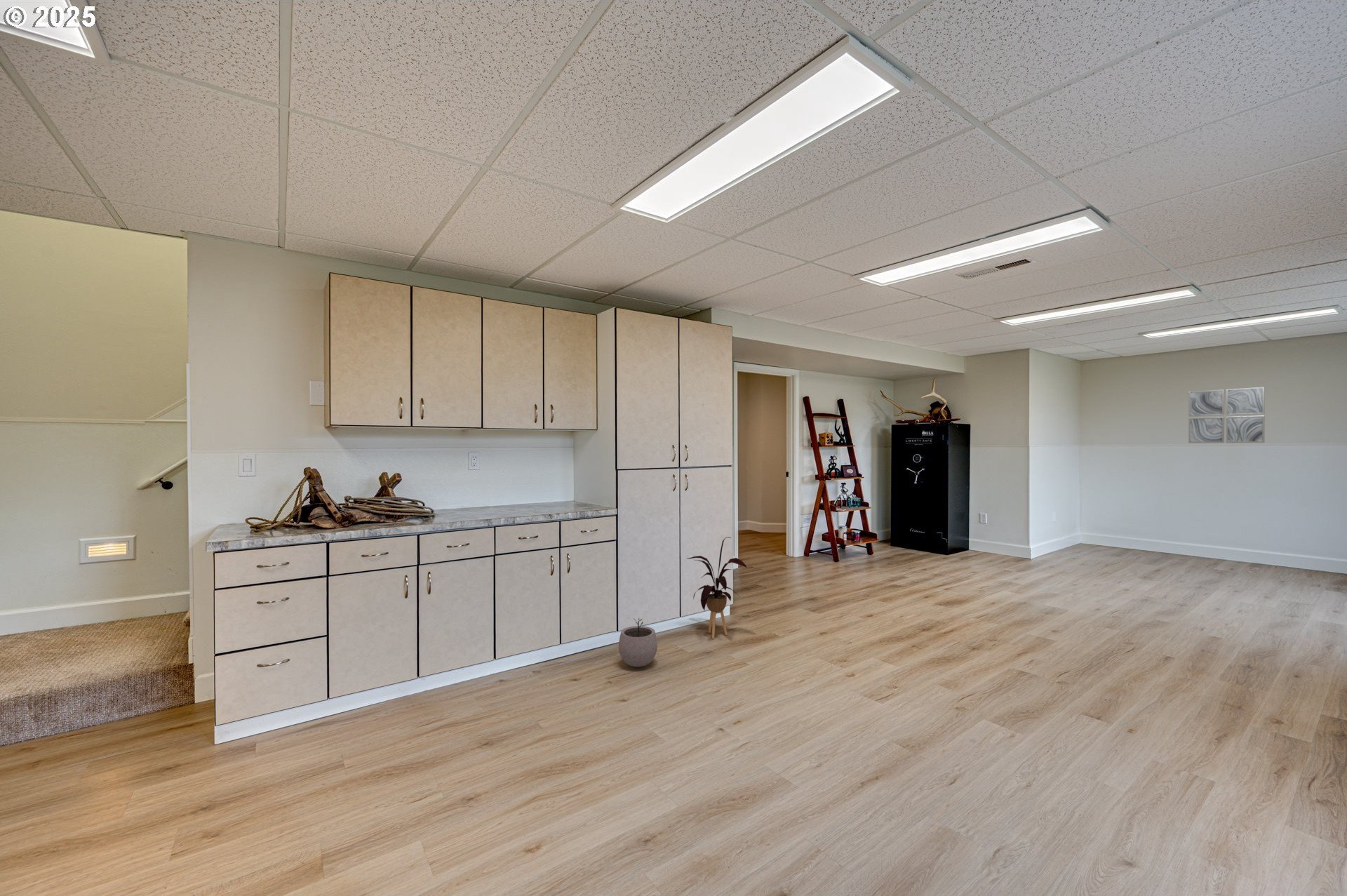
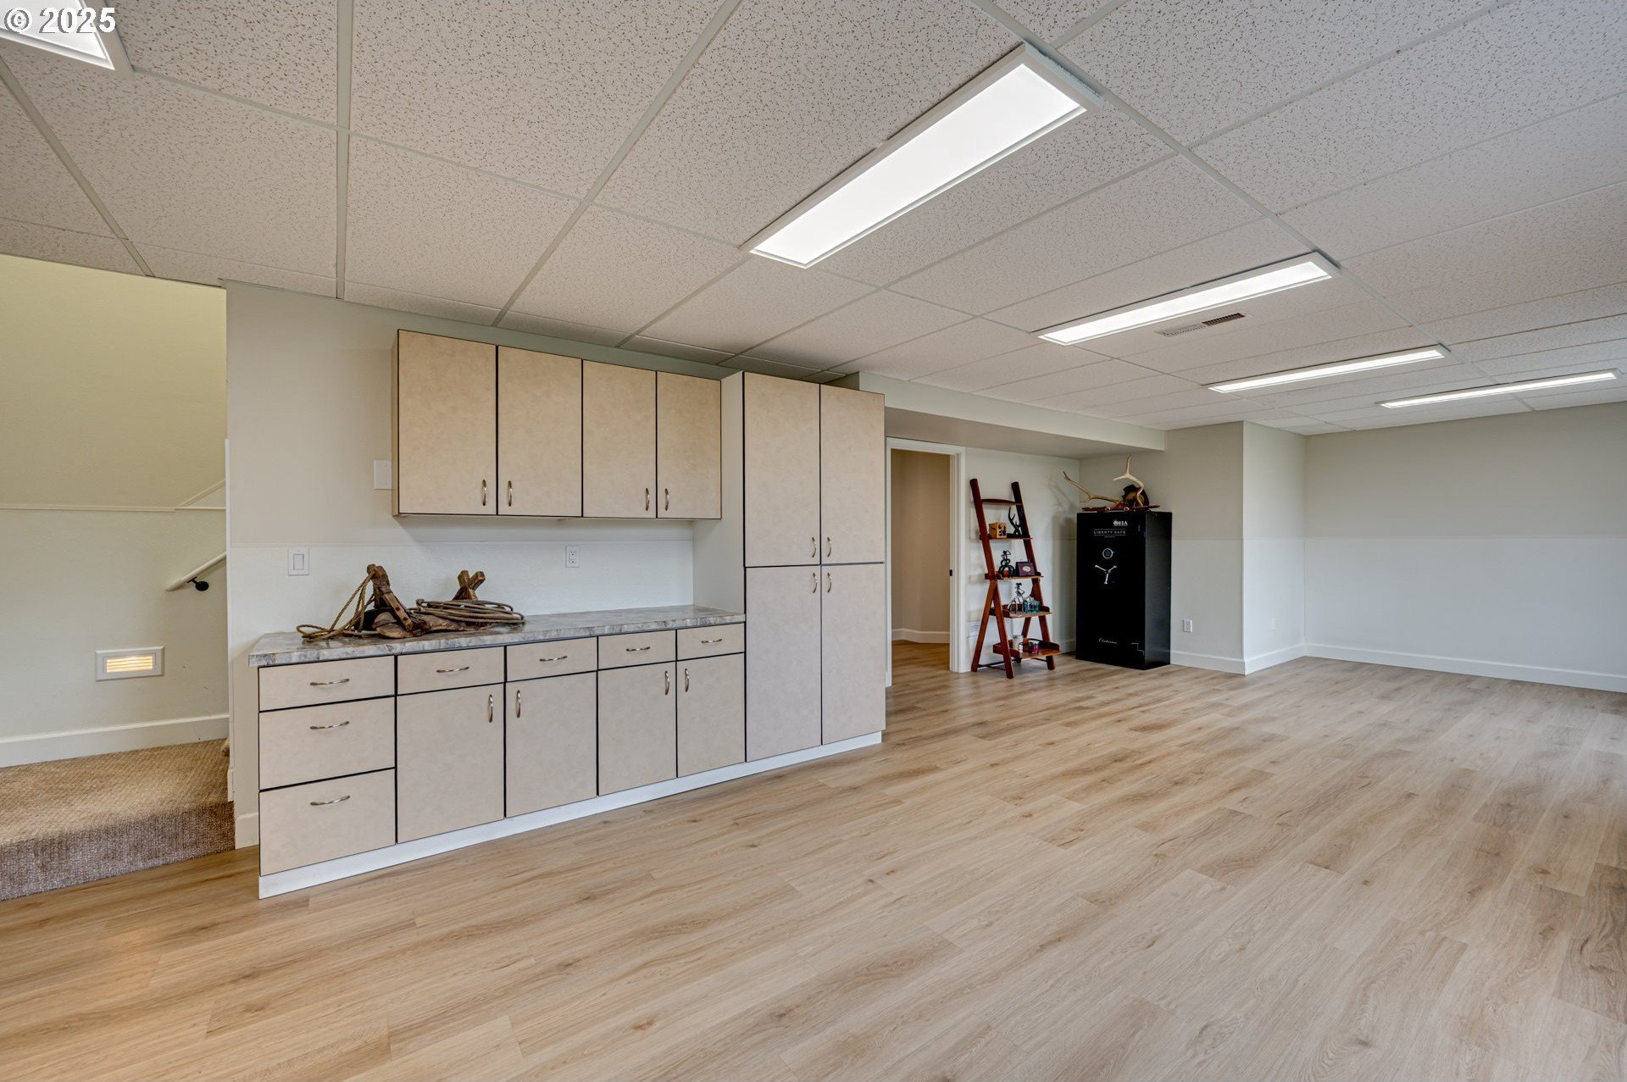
- plant pot [618,617,658,668]
- wall art [1188,387,1266,443]
- house plant [687,536,748,639]
